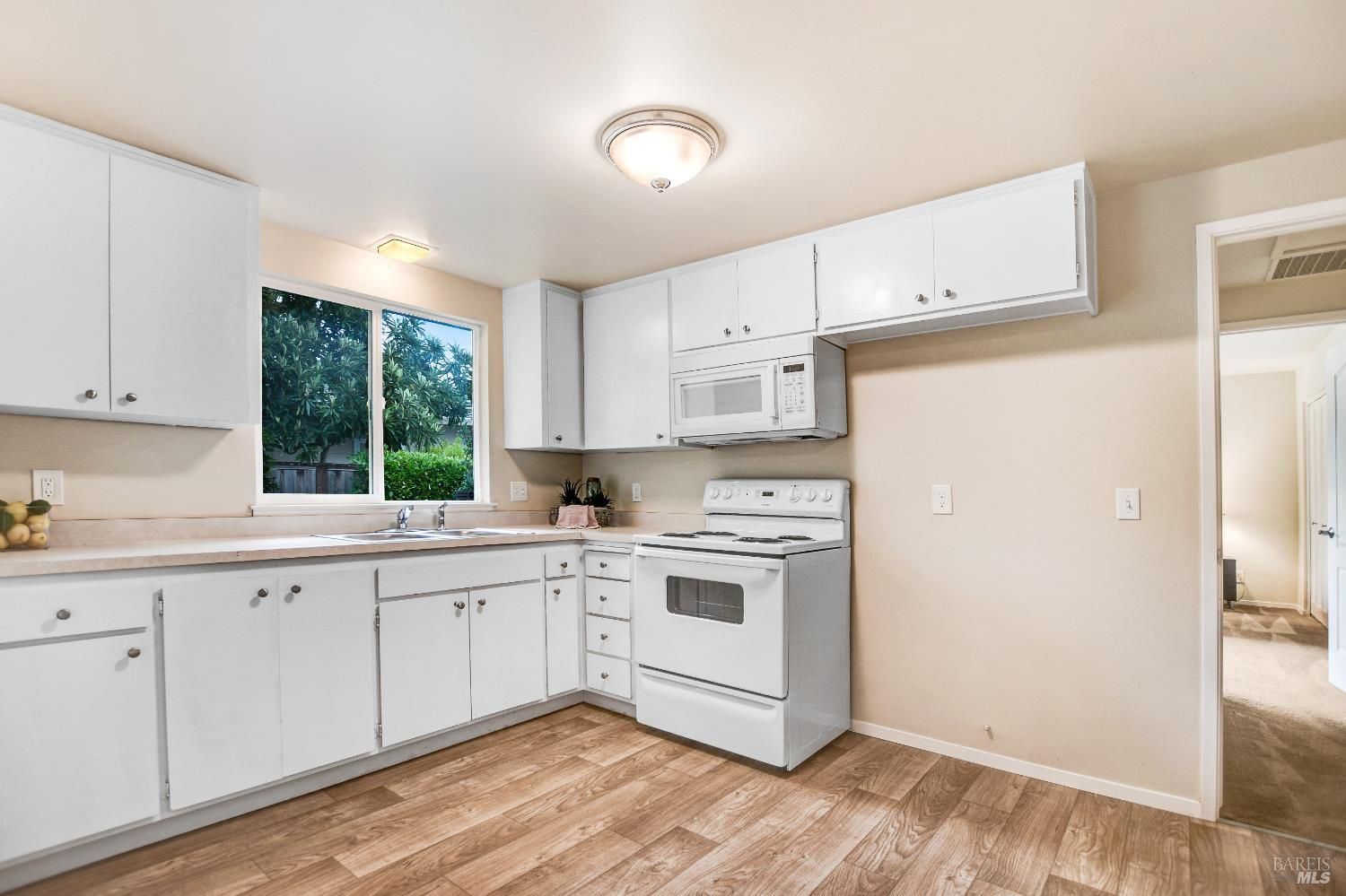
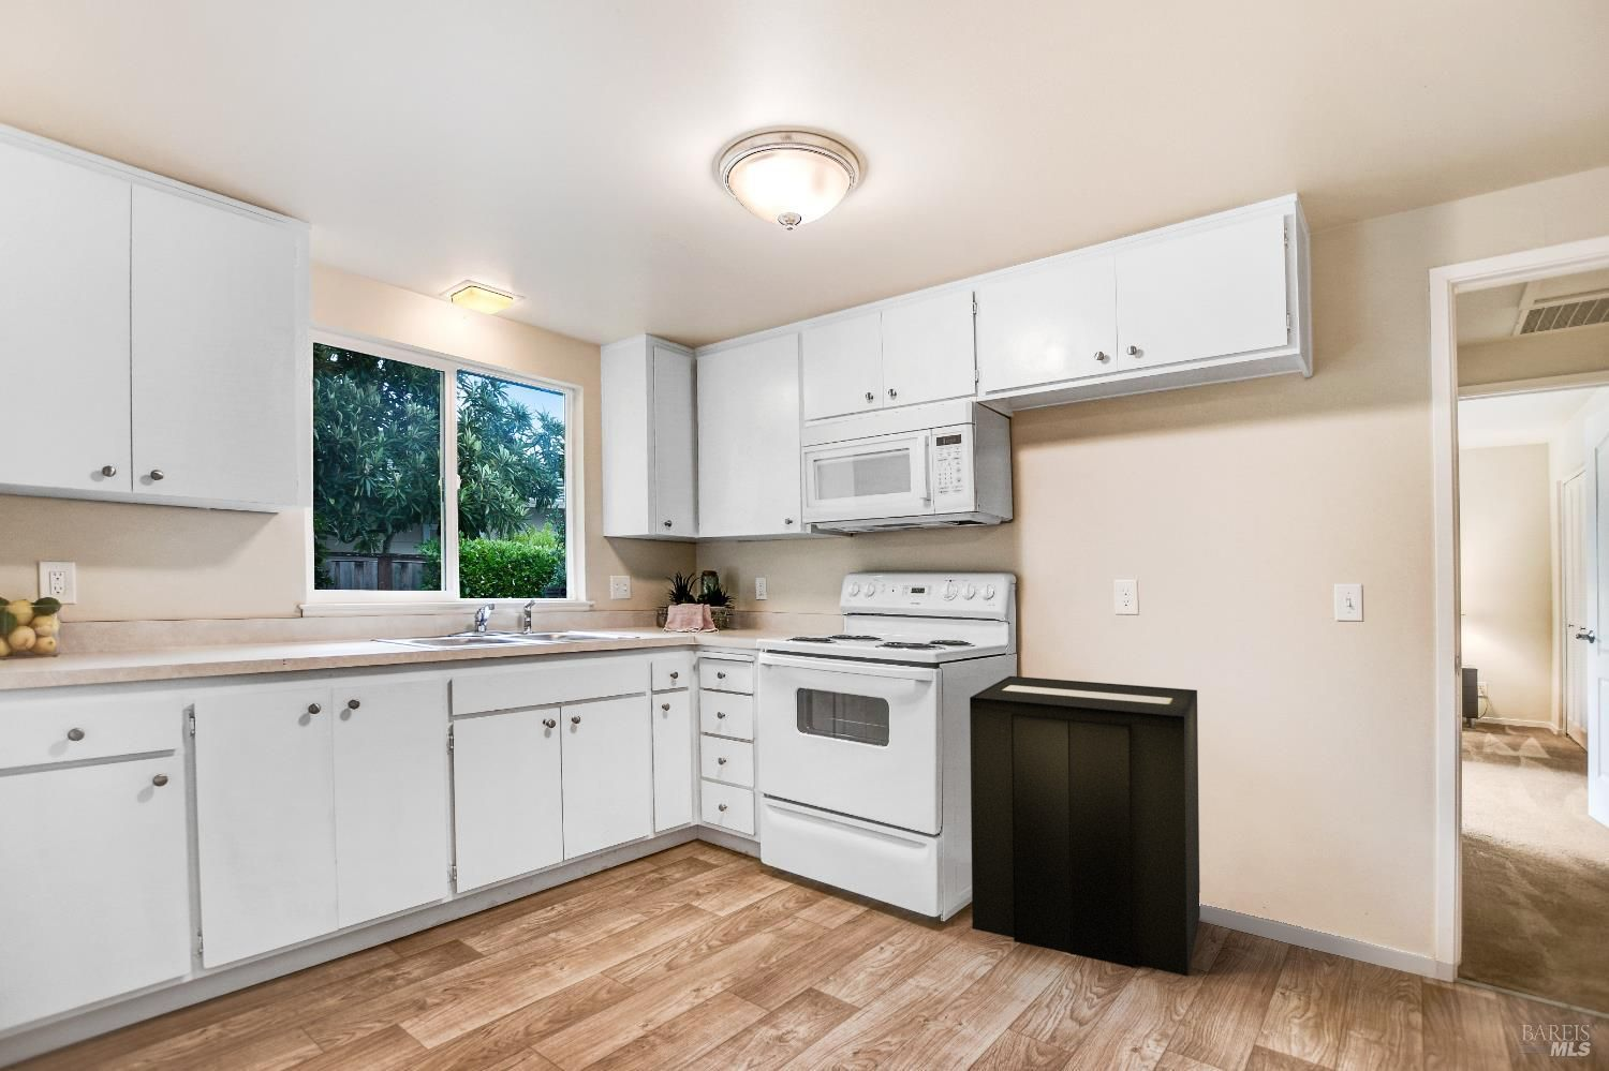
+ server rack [968,675,1201,977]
